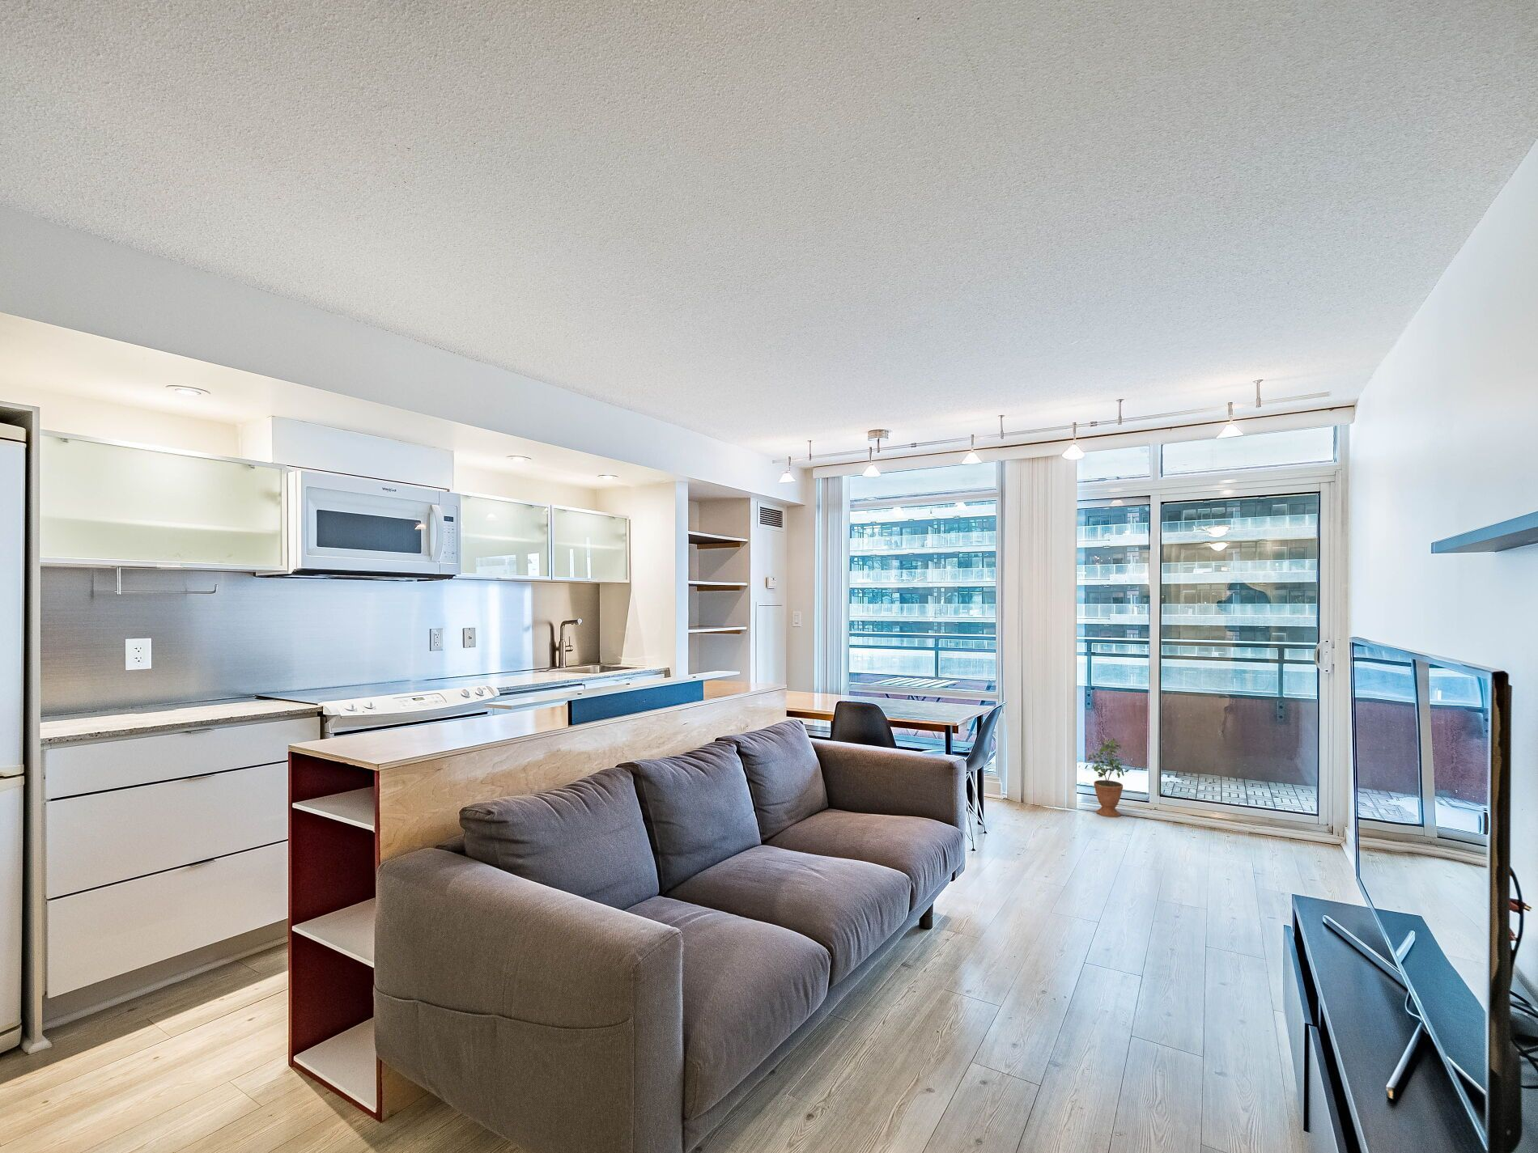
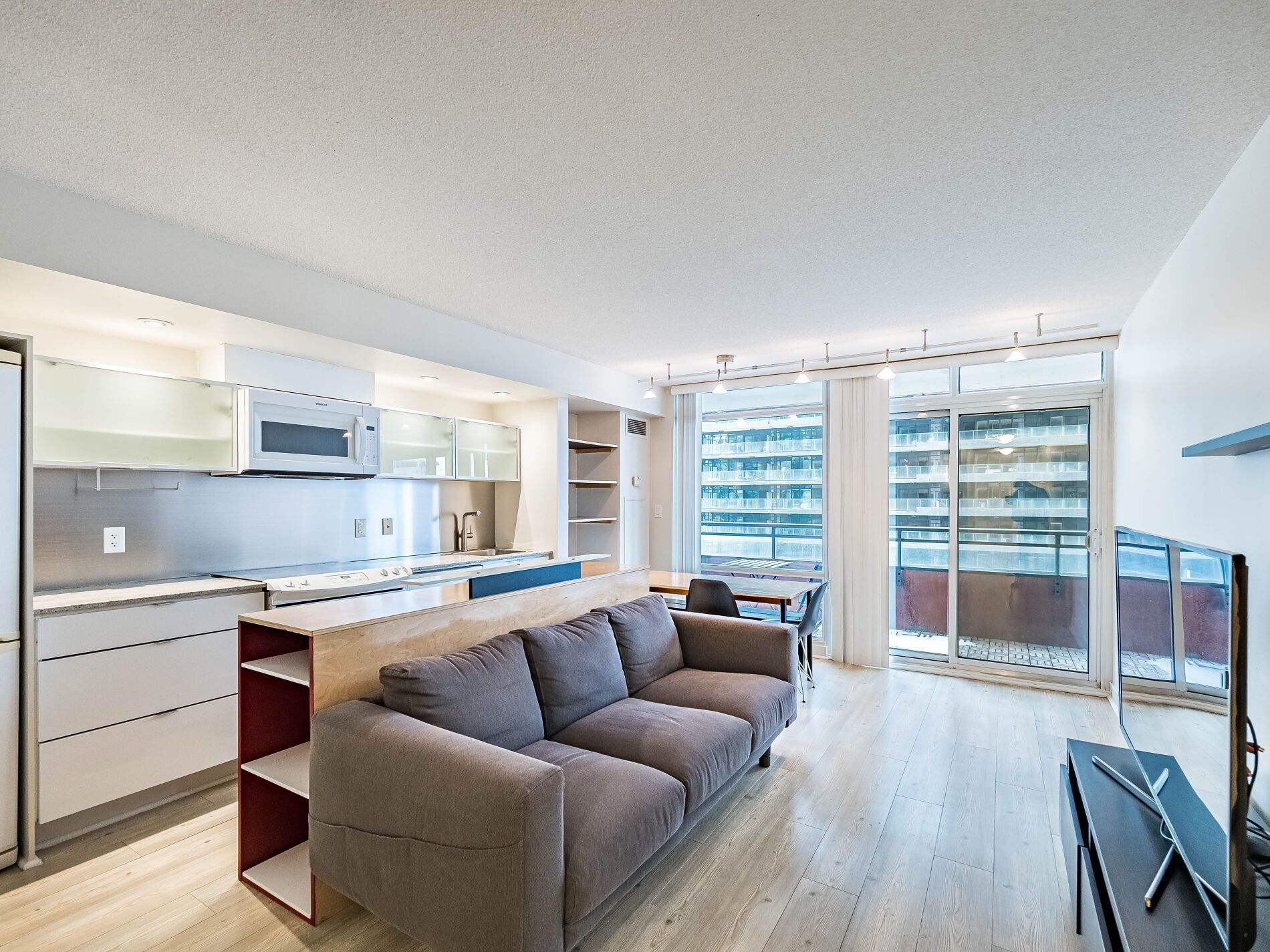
- potted plant [1087,735,1124,818]
